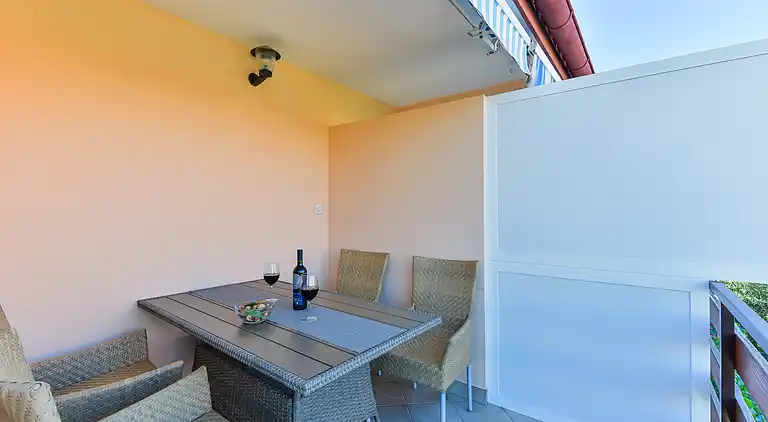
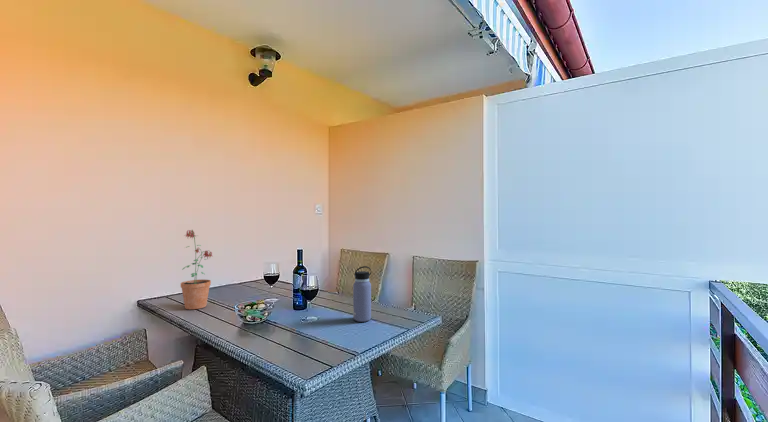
+ water bottle [352,265,372,323]
+ potted plant [180,229,214,310]
